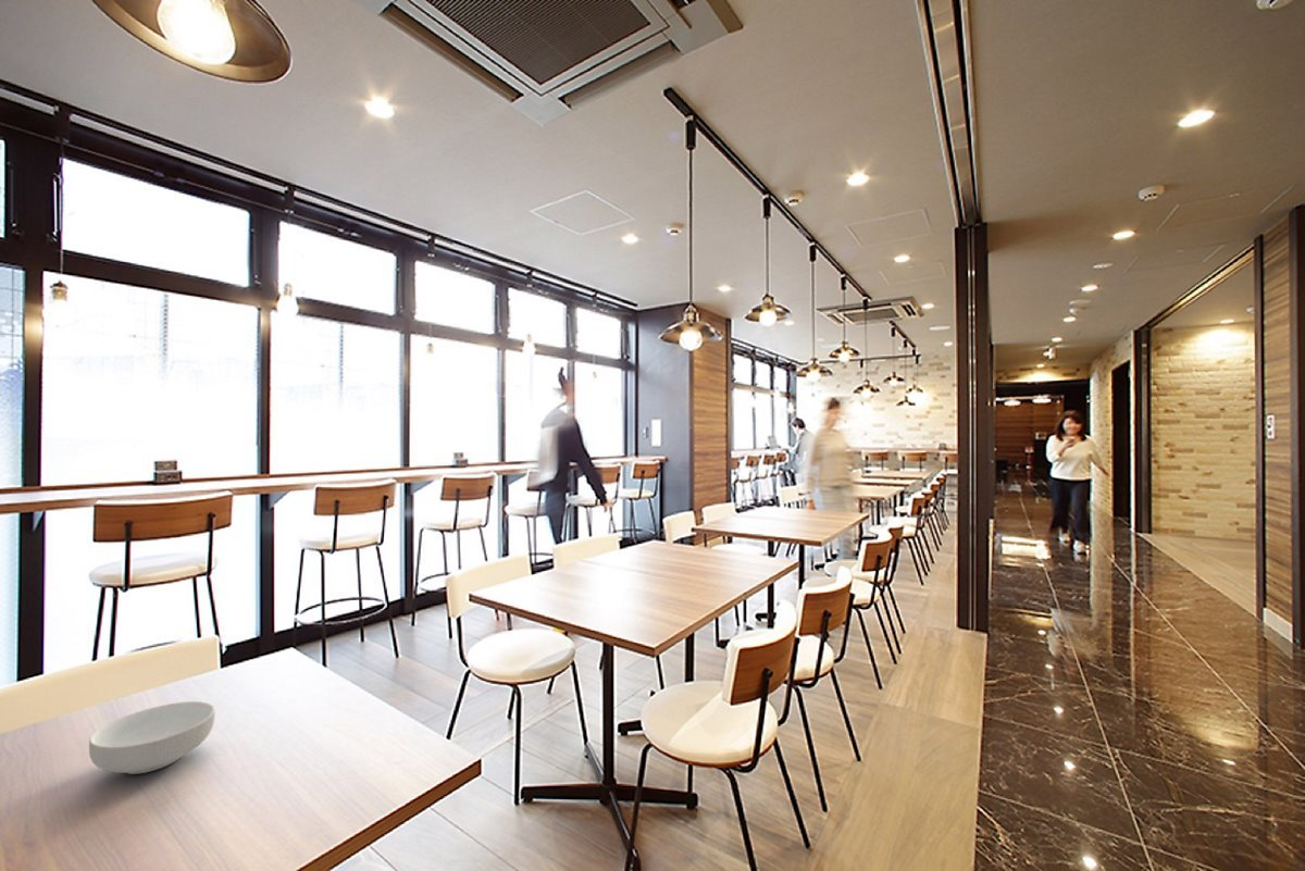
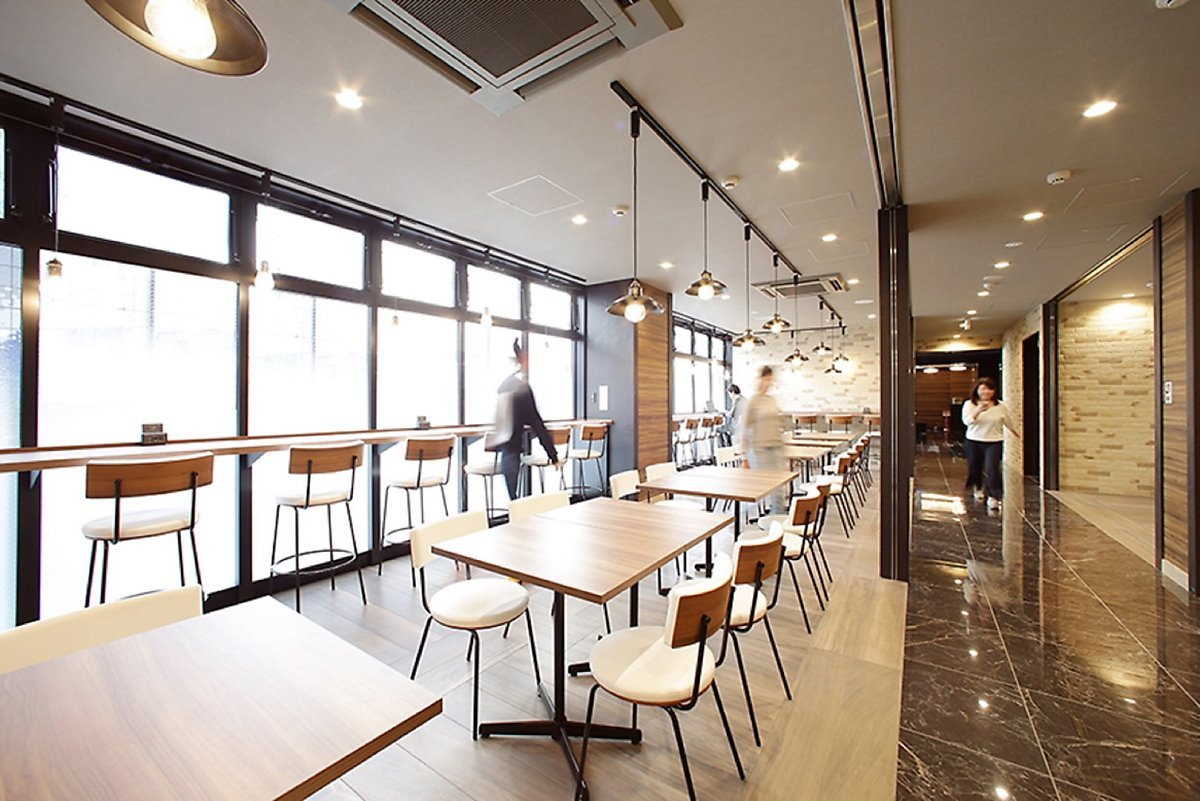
- cereal bowl [88,700,216,775]
